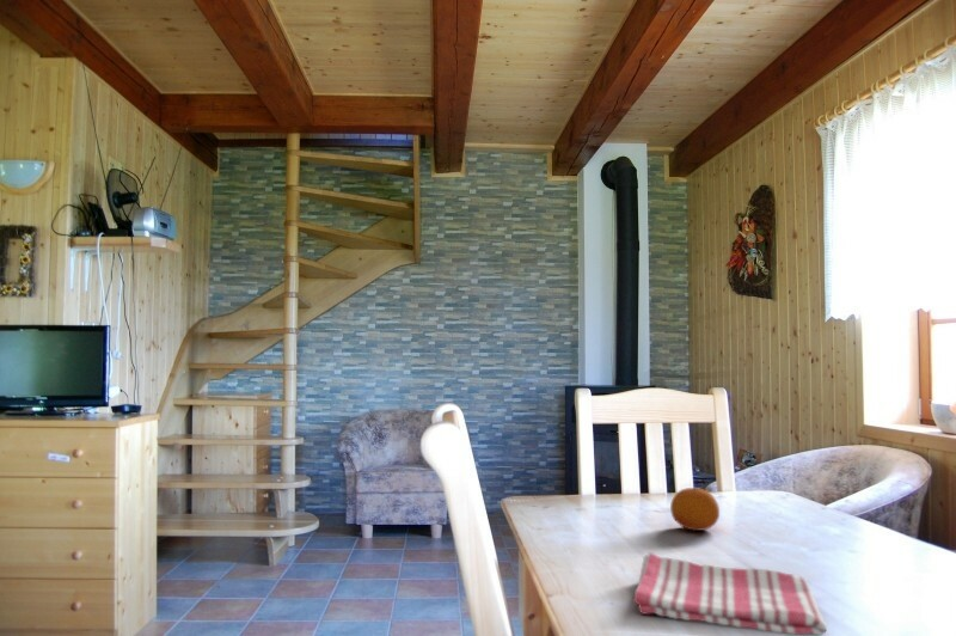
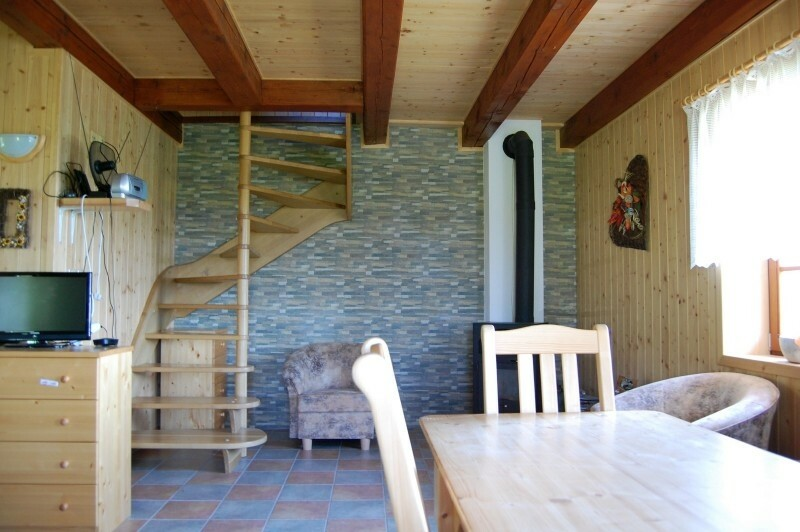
- dish towel [633,551,828,636]
- fruit [669,487,721,532]
